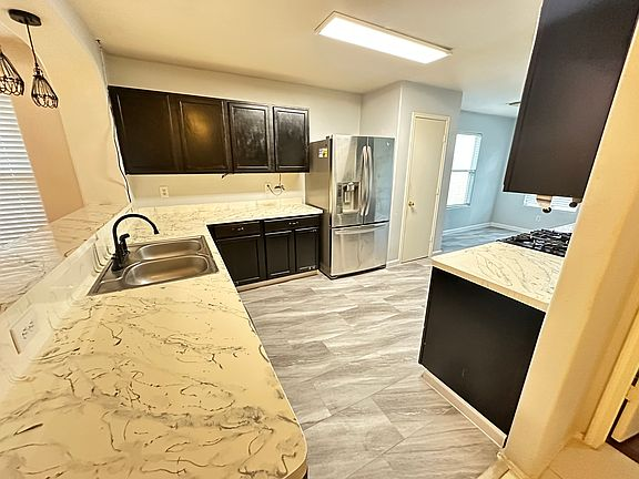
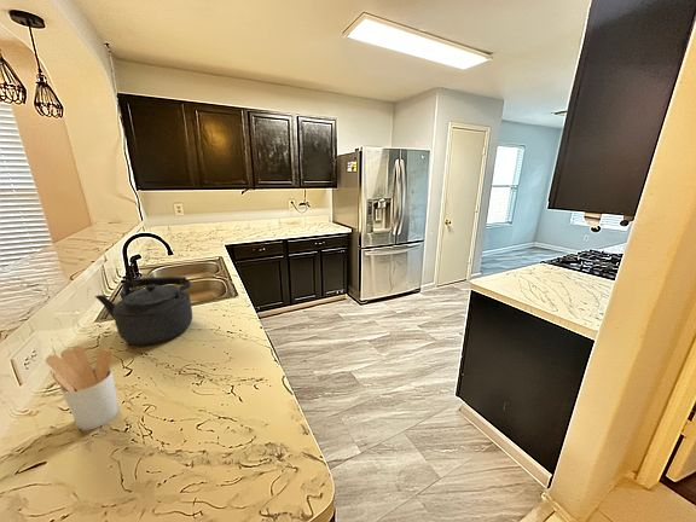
+ kettle [94,276,193,346]
+ utensil holder [45,344,120,431]
